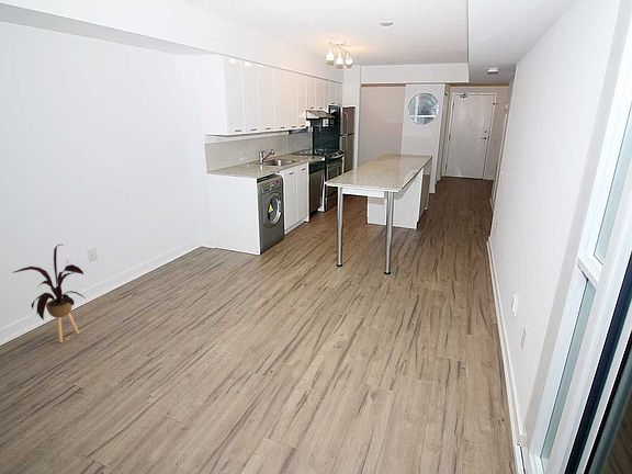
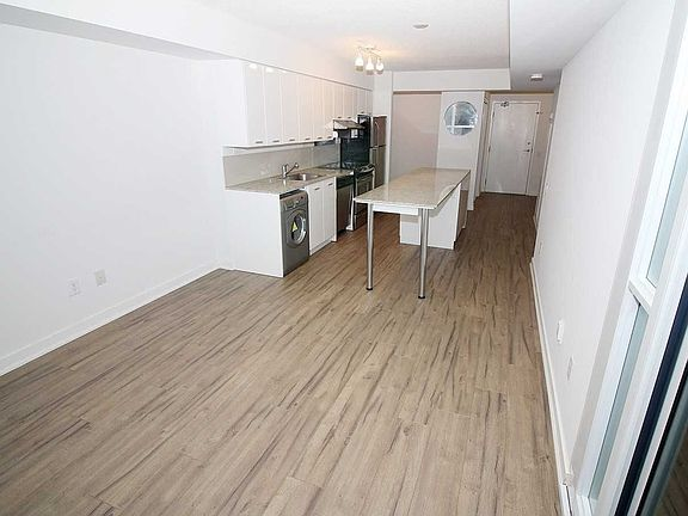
- house plant [13,244,87,343]
